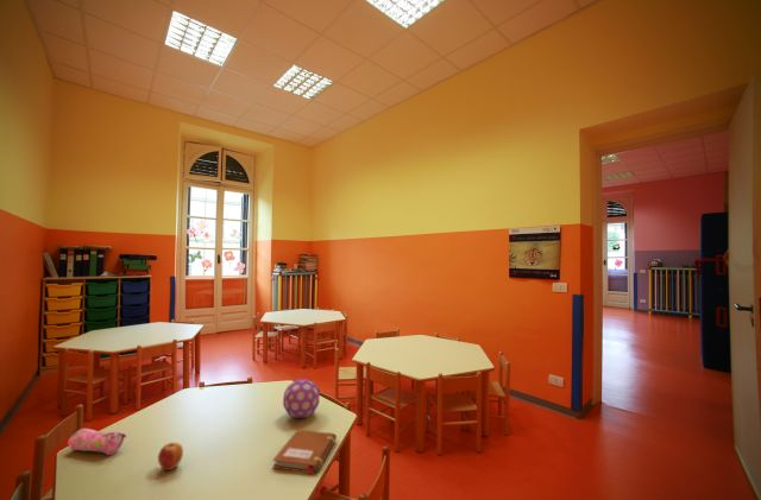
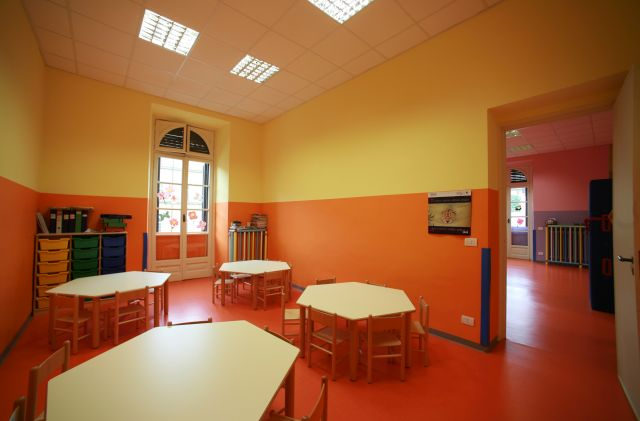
- pencil case [67,428,127,456]
- decorative ball [282,378,321,419]
- apple [157,442,184,471]
- notebook [271,429,338,475]
